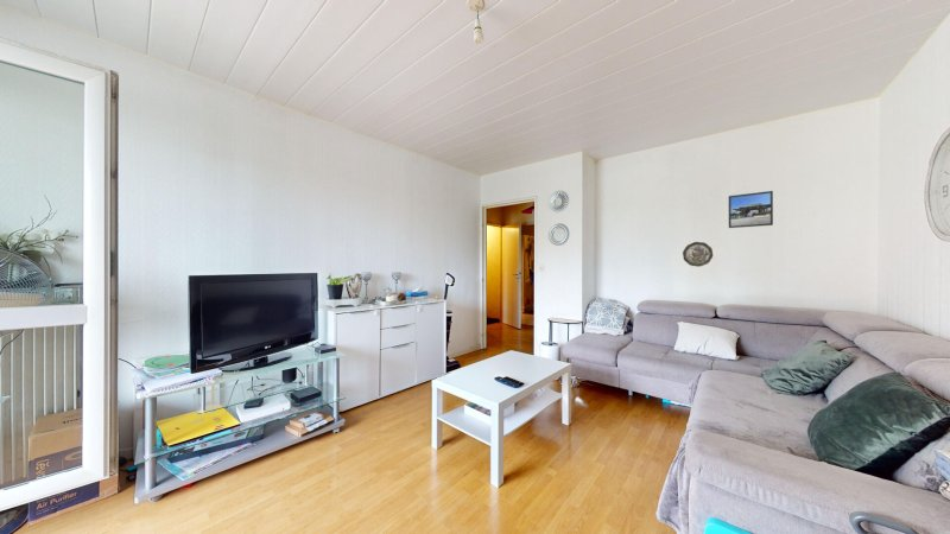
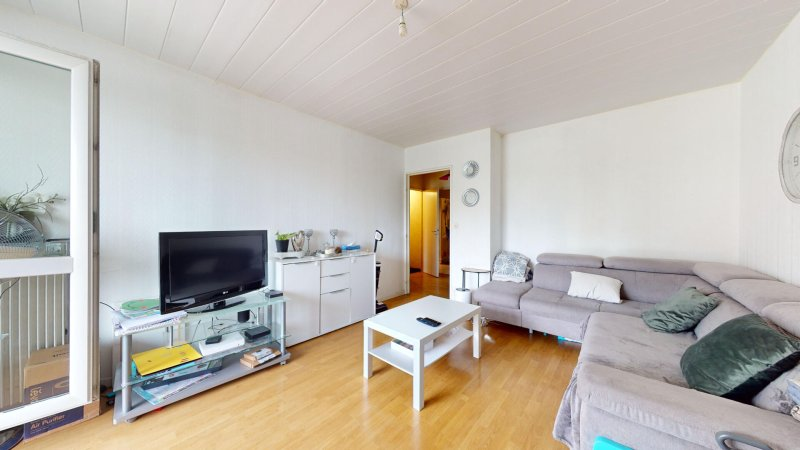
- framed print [728,190,774,229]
- decorative plate [682,241,714,268]
